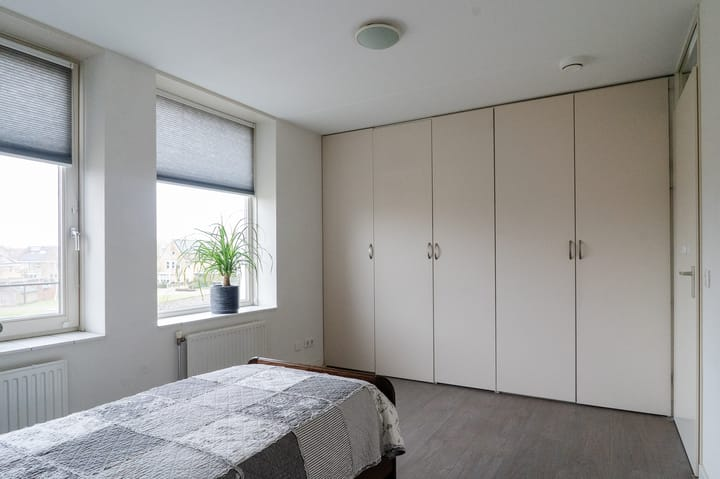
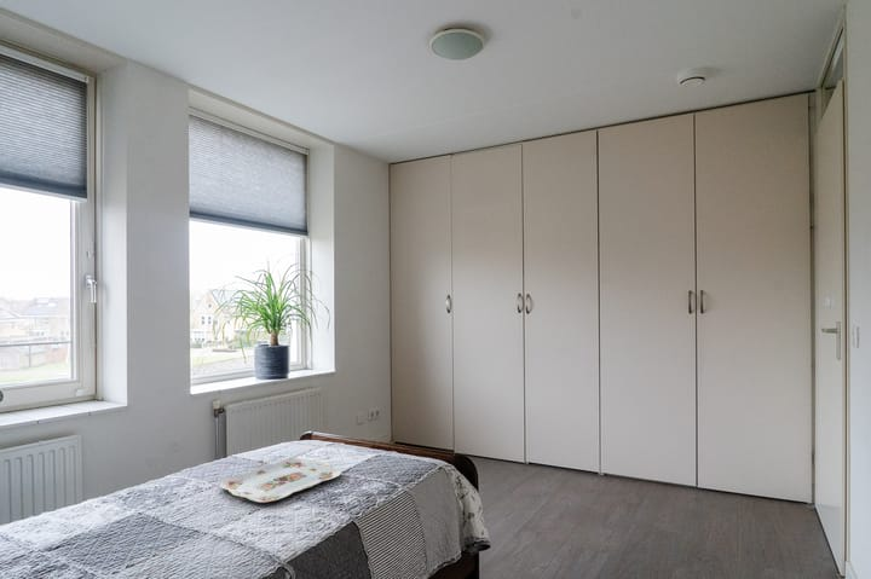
+ serving tray [219,458,342,504]
